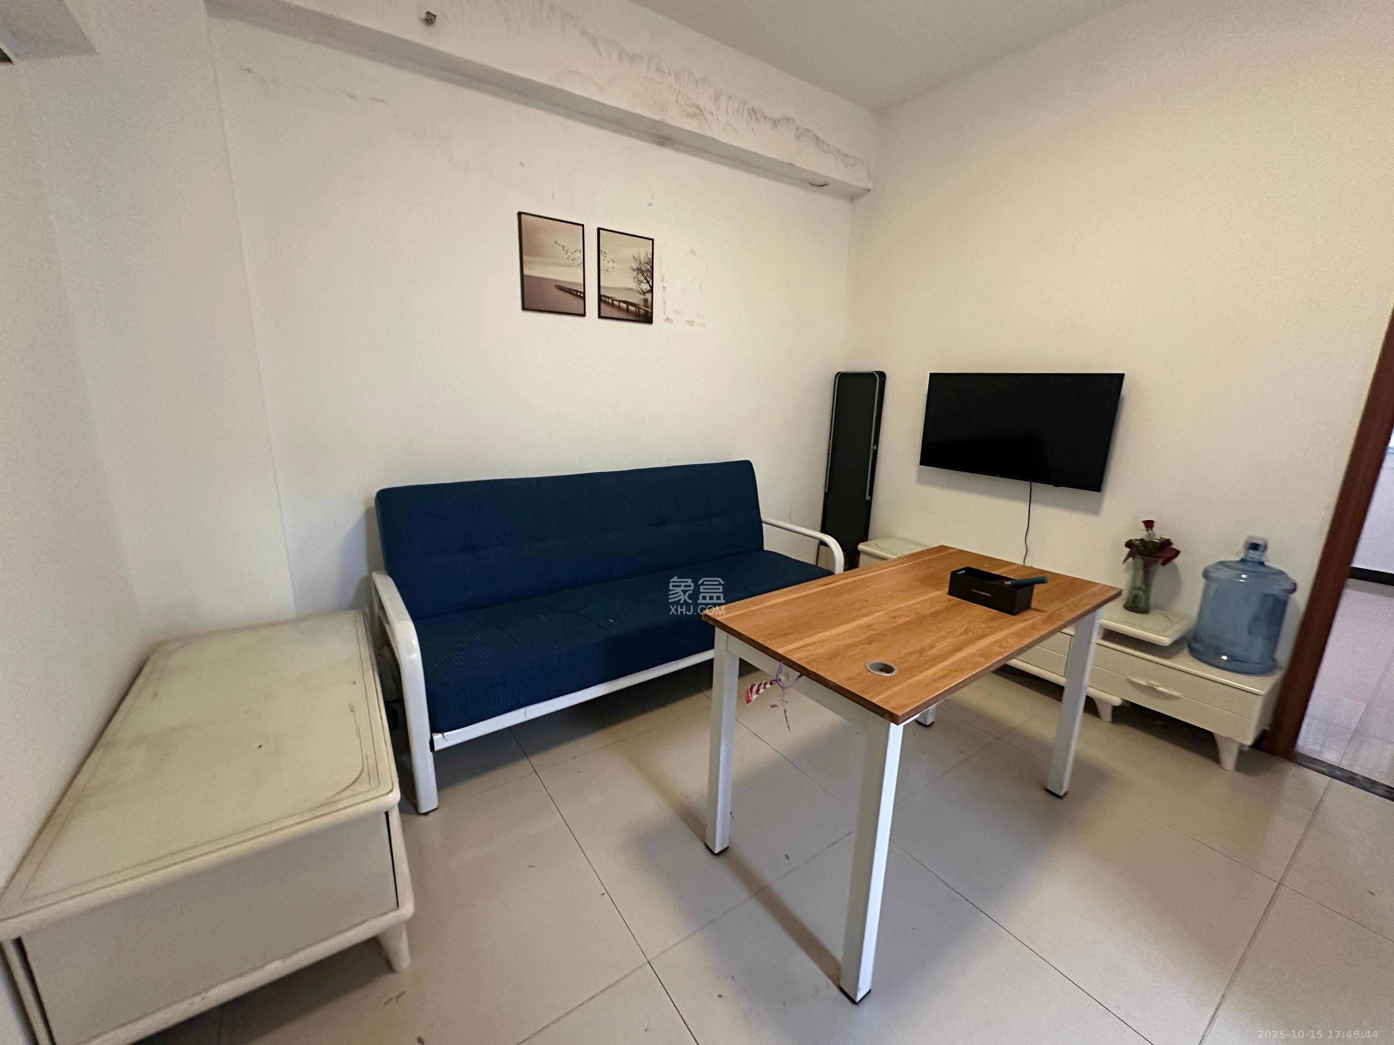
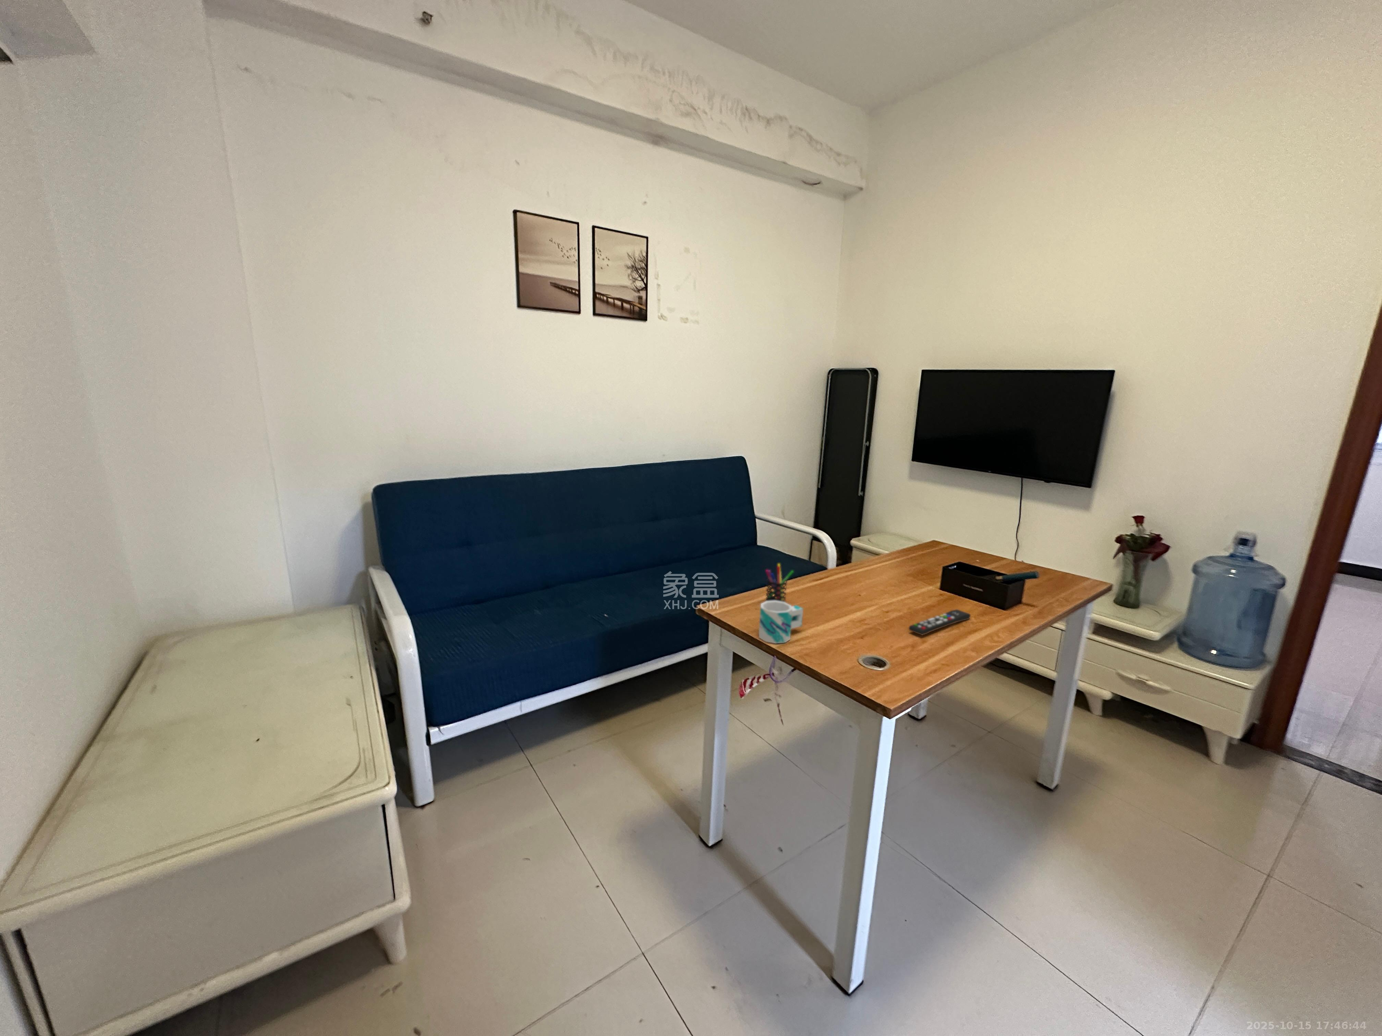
+ pen holder [765,564,794,602]
+ mug [758,601,803,644]
+ remote control [909,609,971,636]
